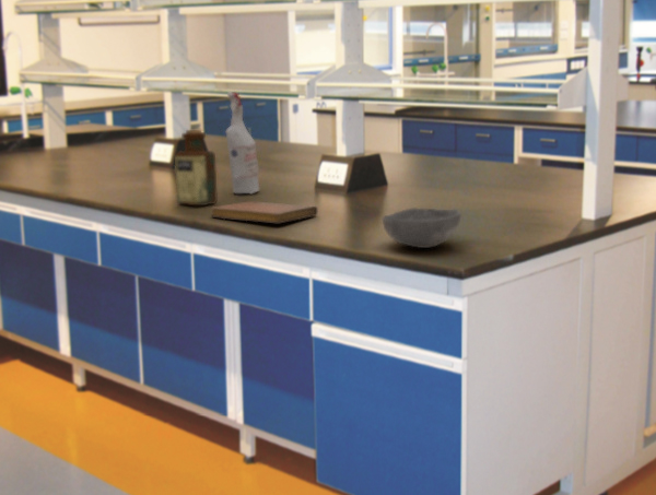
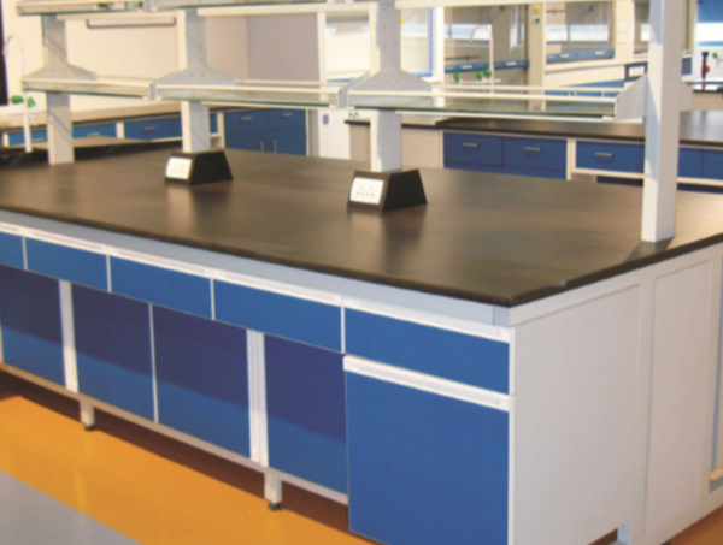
- notebook [210,200,318,224]
- spray bottle [225,91,260,195]
- bowl [382,208,462,249]
- bottle [174,129,219,207]
